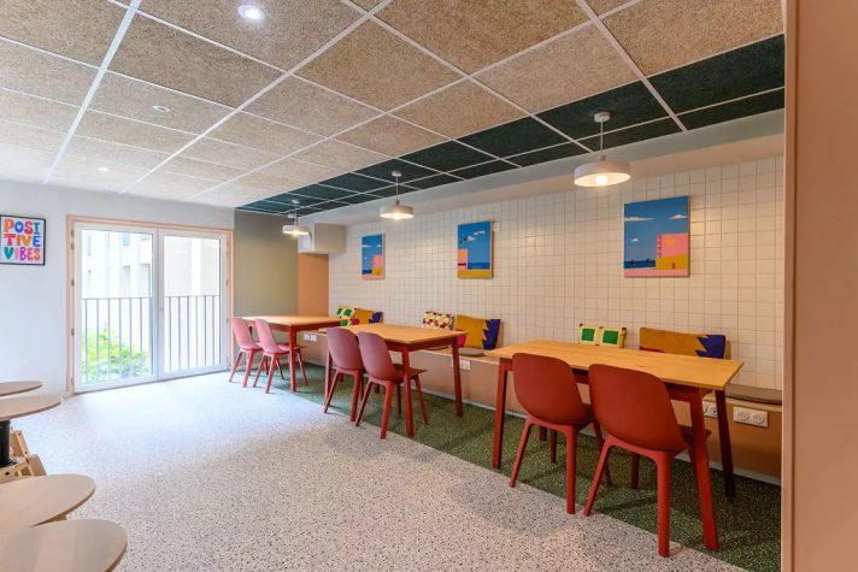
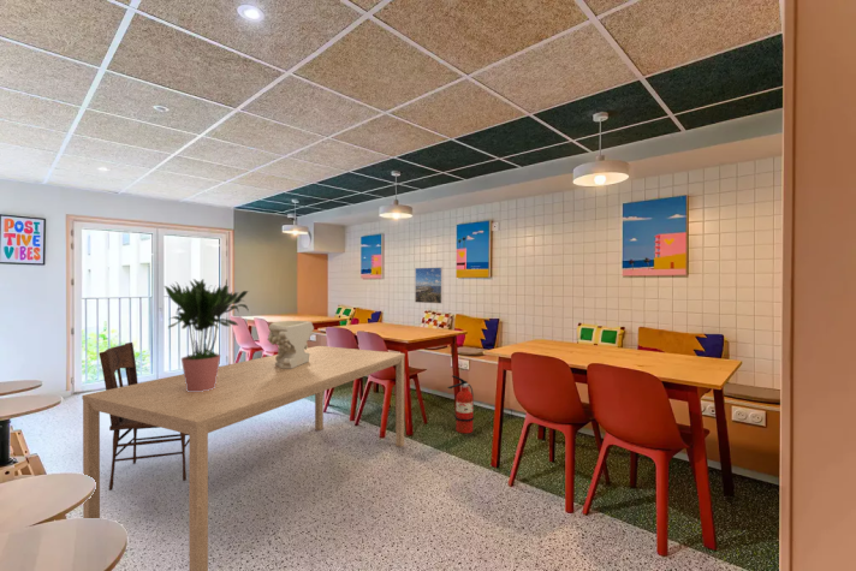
+ potted plant [164,278,250,392]
+ fire extinguisher [446,374,475,434]
+ dining table [81,345,406,571]
+ chair [99,341,189,492]
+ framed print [414,266,444,305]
+ decorative bowl [267,320,315,369]
